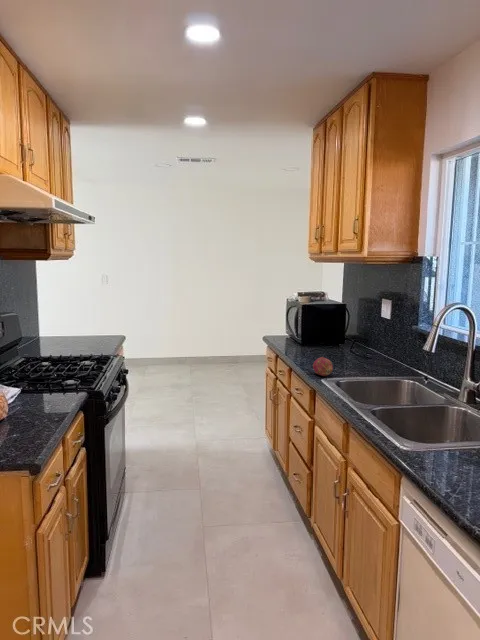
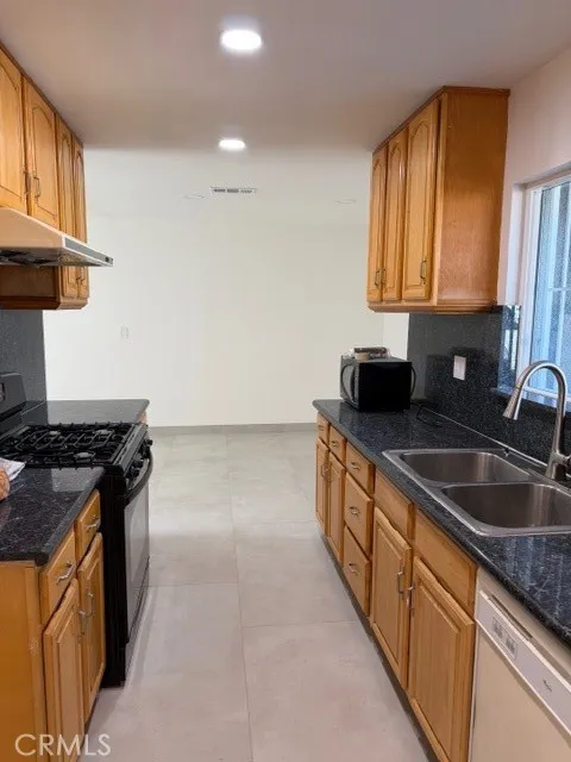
- fruit [312,356,334,377]
